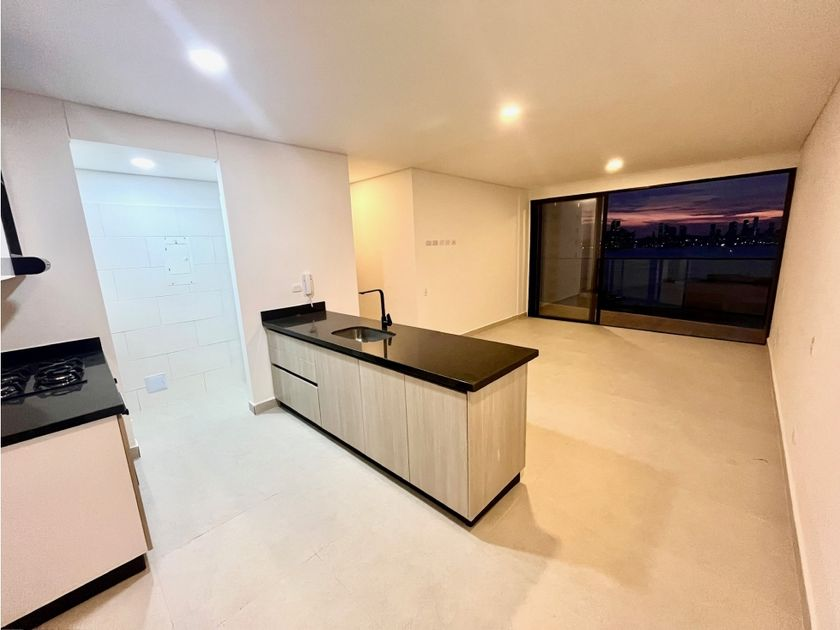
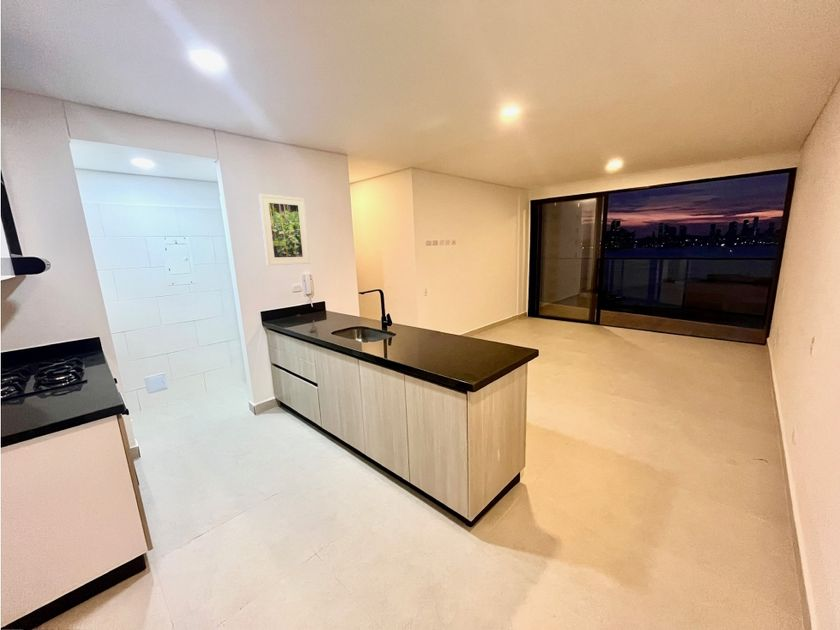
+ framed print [258,193,311,267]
